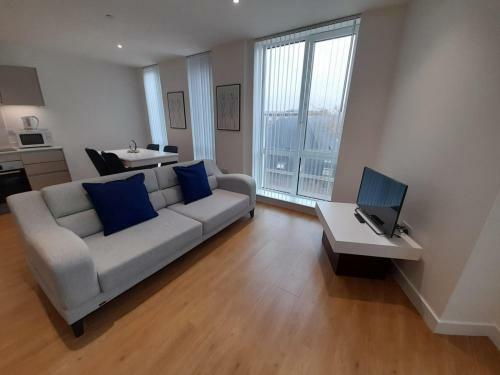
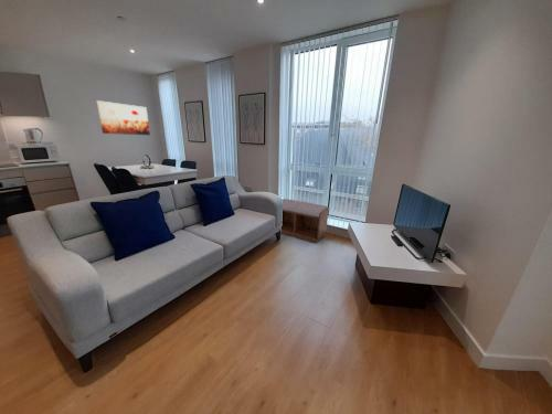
+ wall art [95,99,151,136]
+ bench [279,198,330,244]
